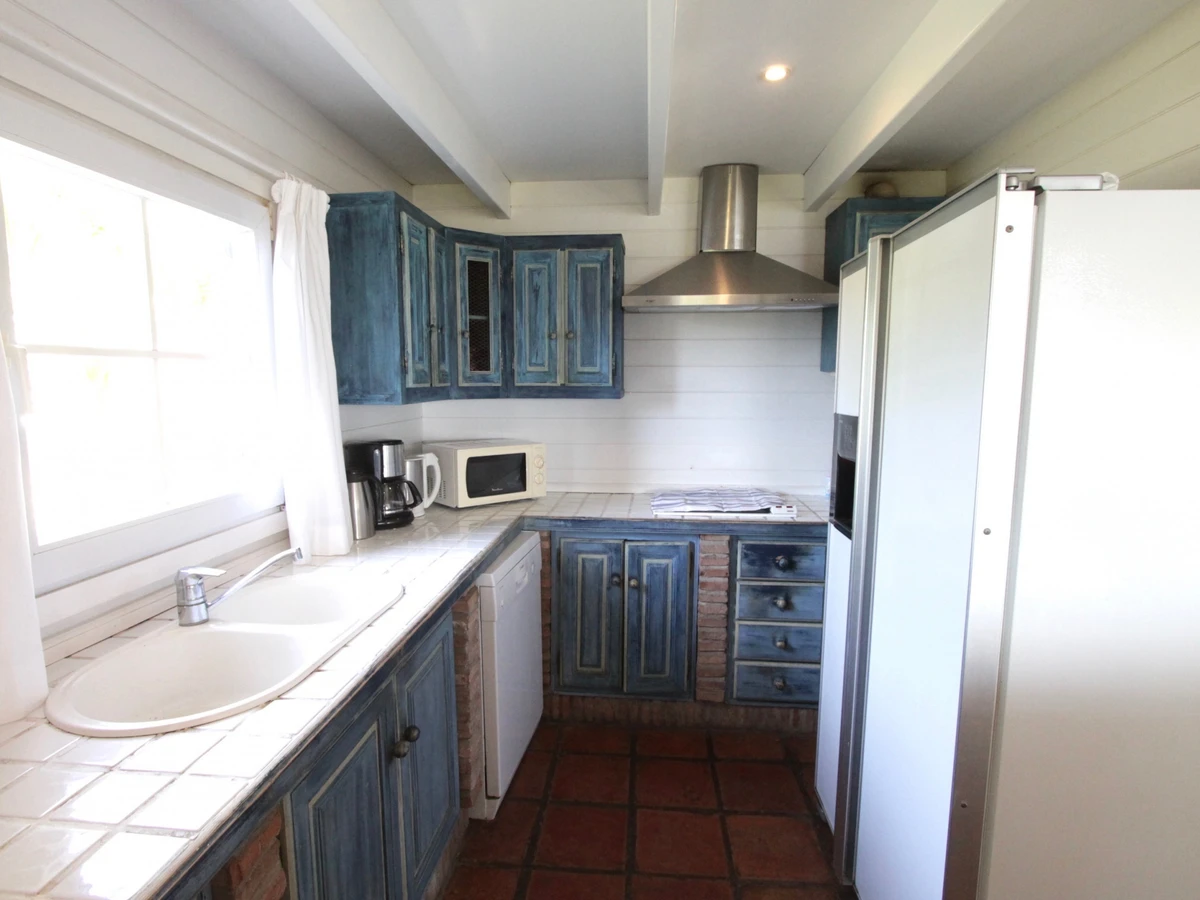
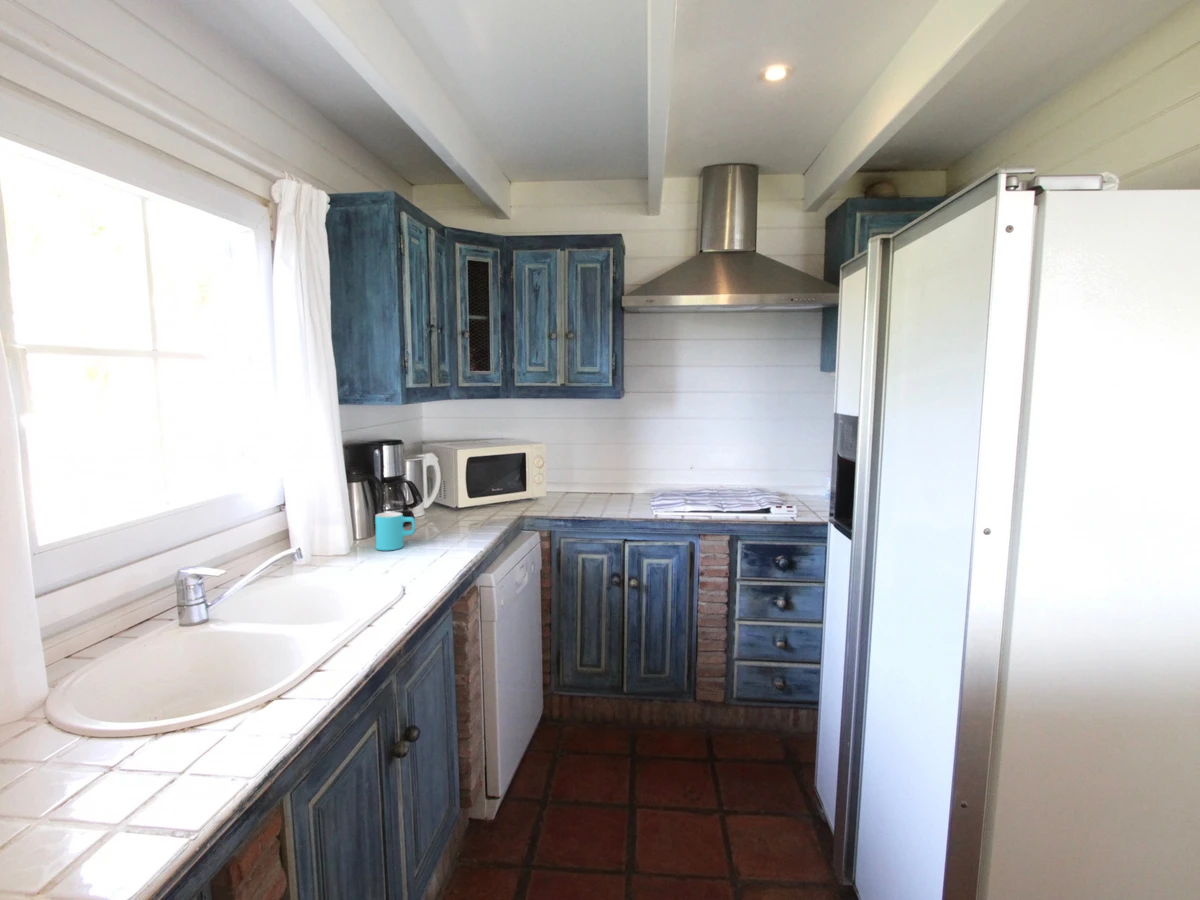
+ cup [374,511,416,551]
